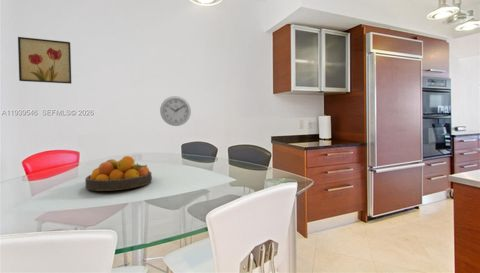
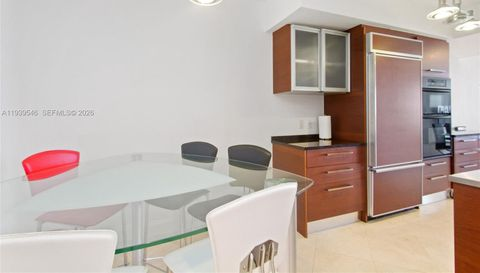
- wall clock [159,95,192,127]
- fruit bowl [84,155,153,192]
- wall art [17,36,72,85]
